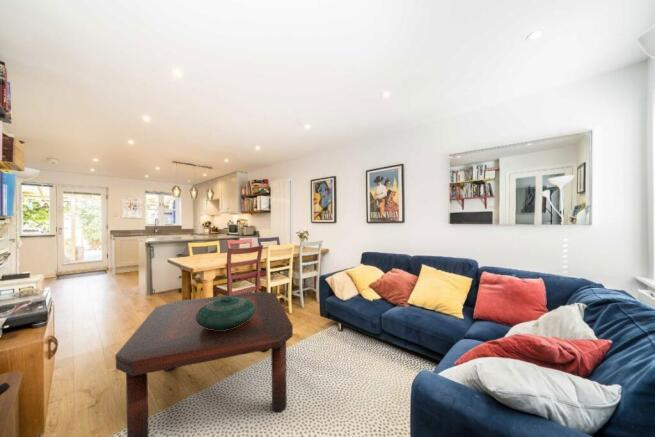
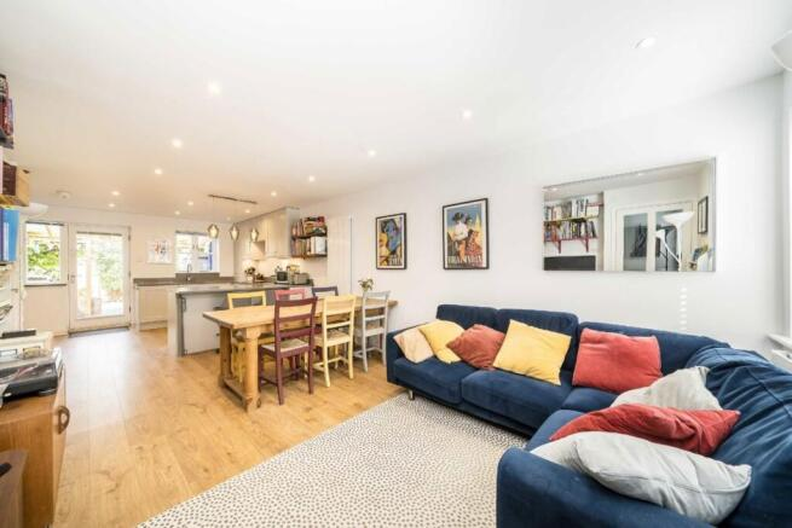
- decorative bowl [195,296,256,330]
- coffee table [115,290,294,437]
